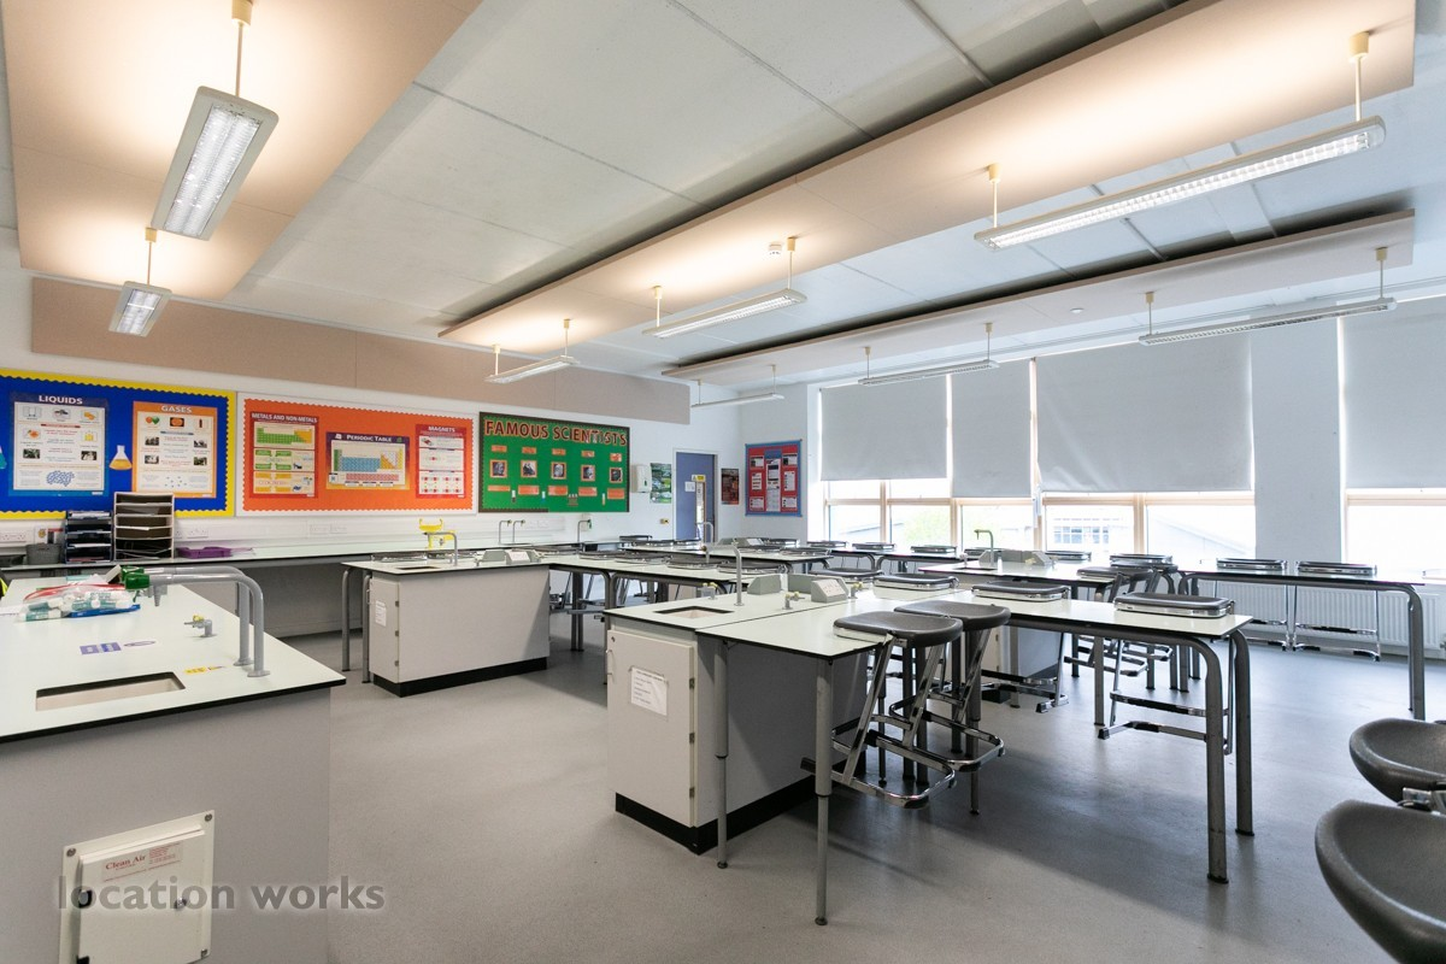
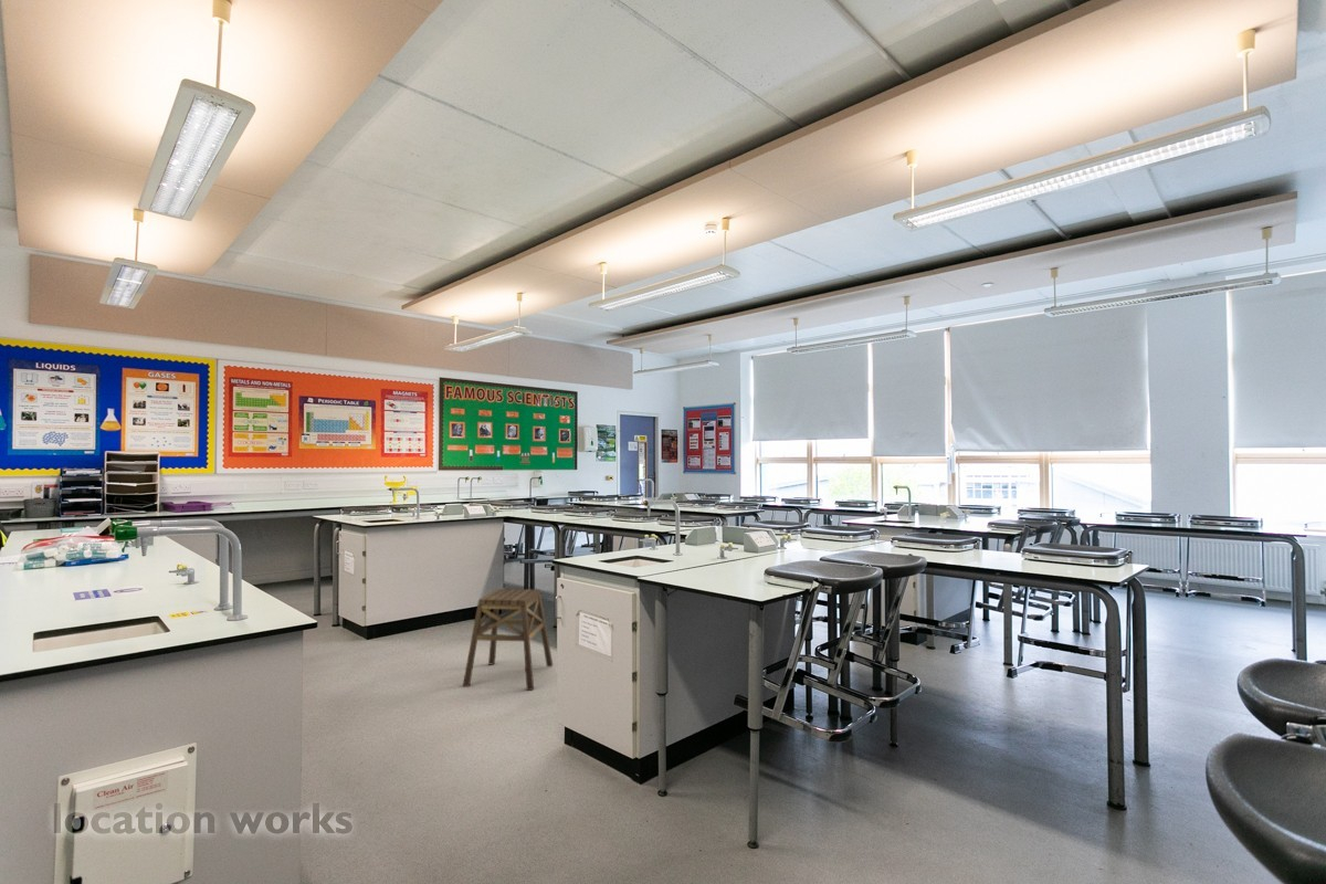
+ stool [462,588,554,692]
